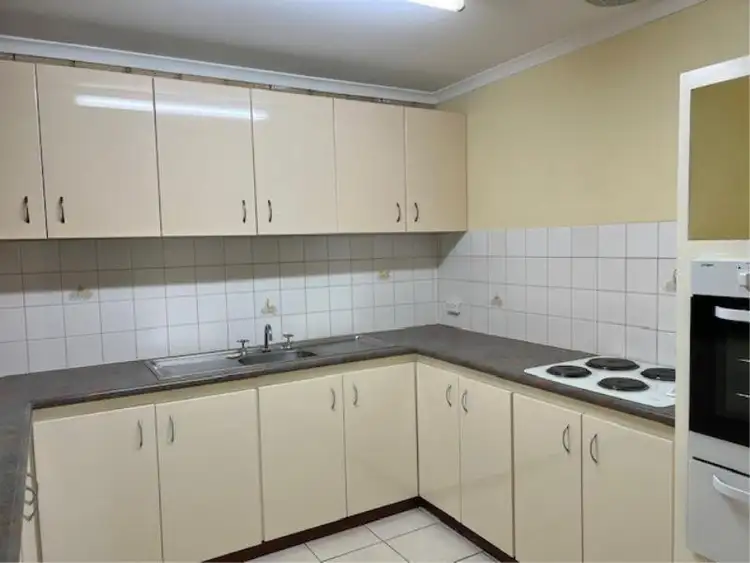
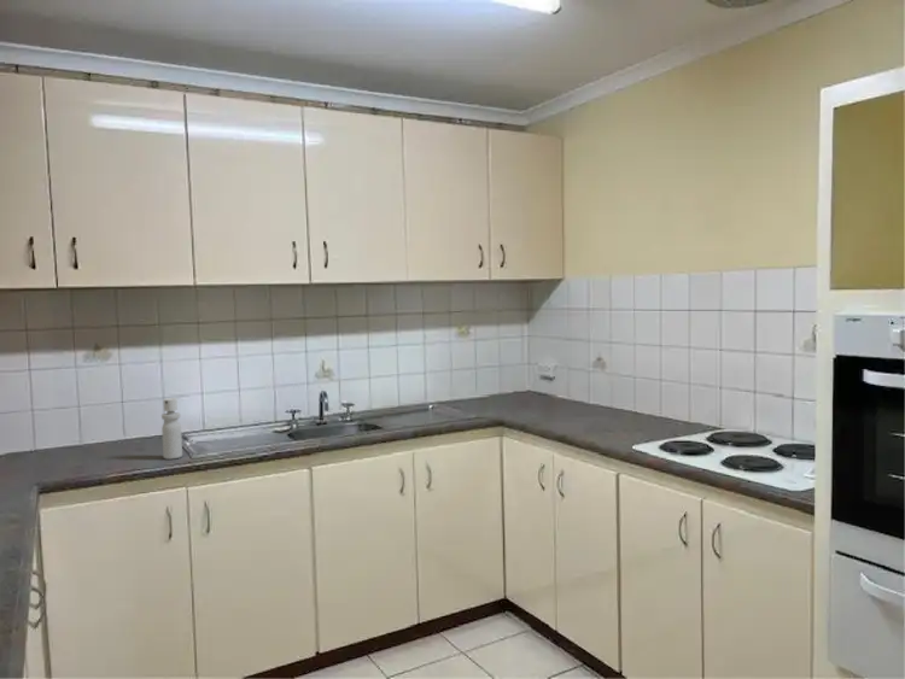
+ spray bottle [160,397,183,461]
